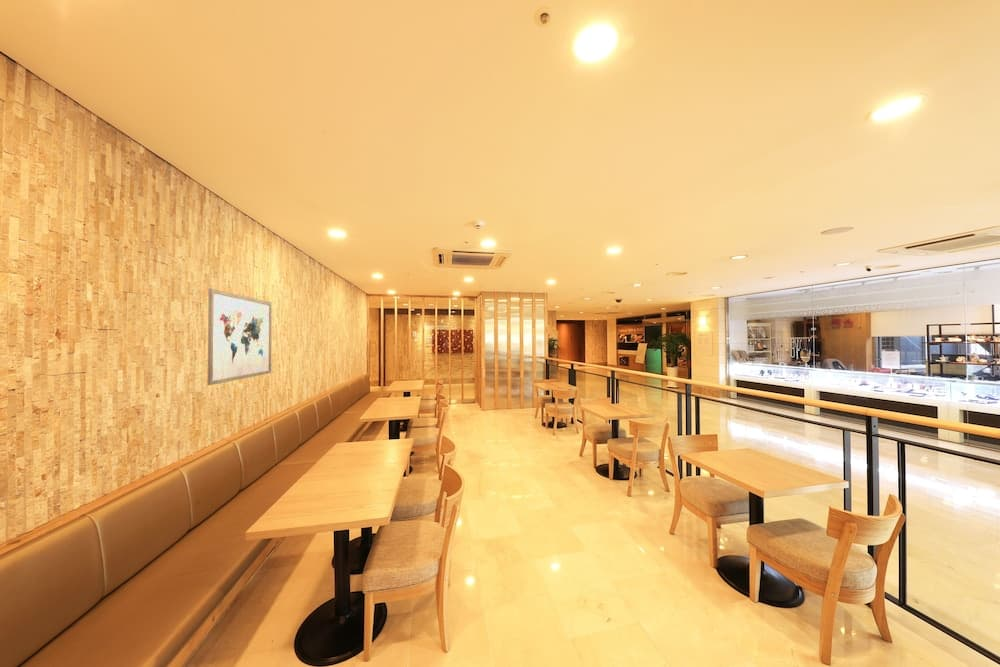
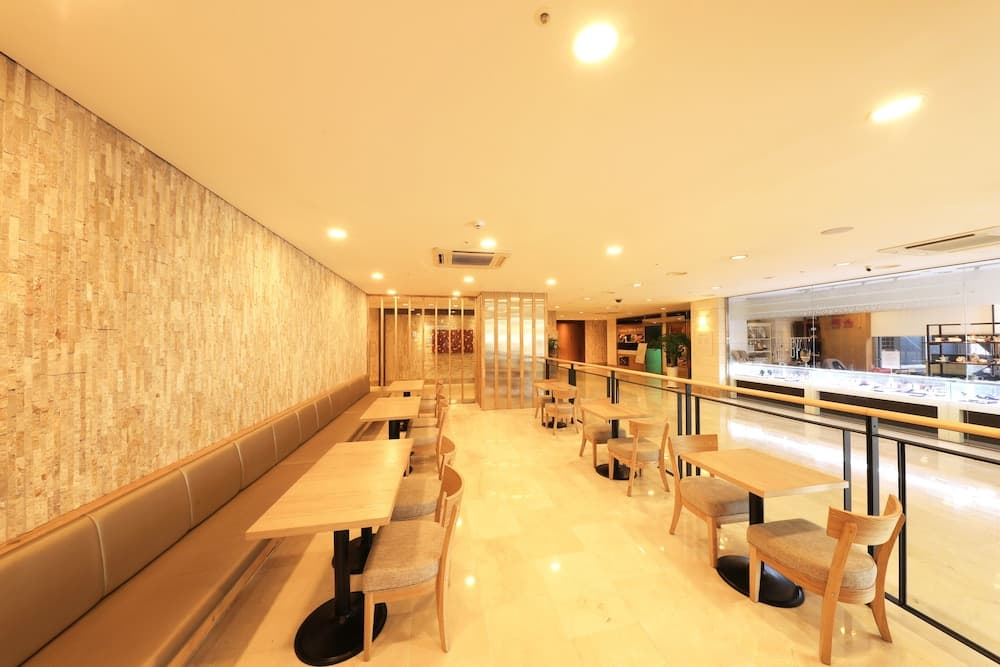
- wall art [207,287,273,386]
